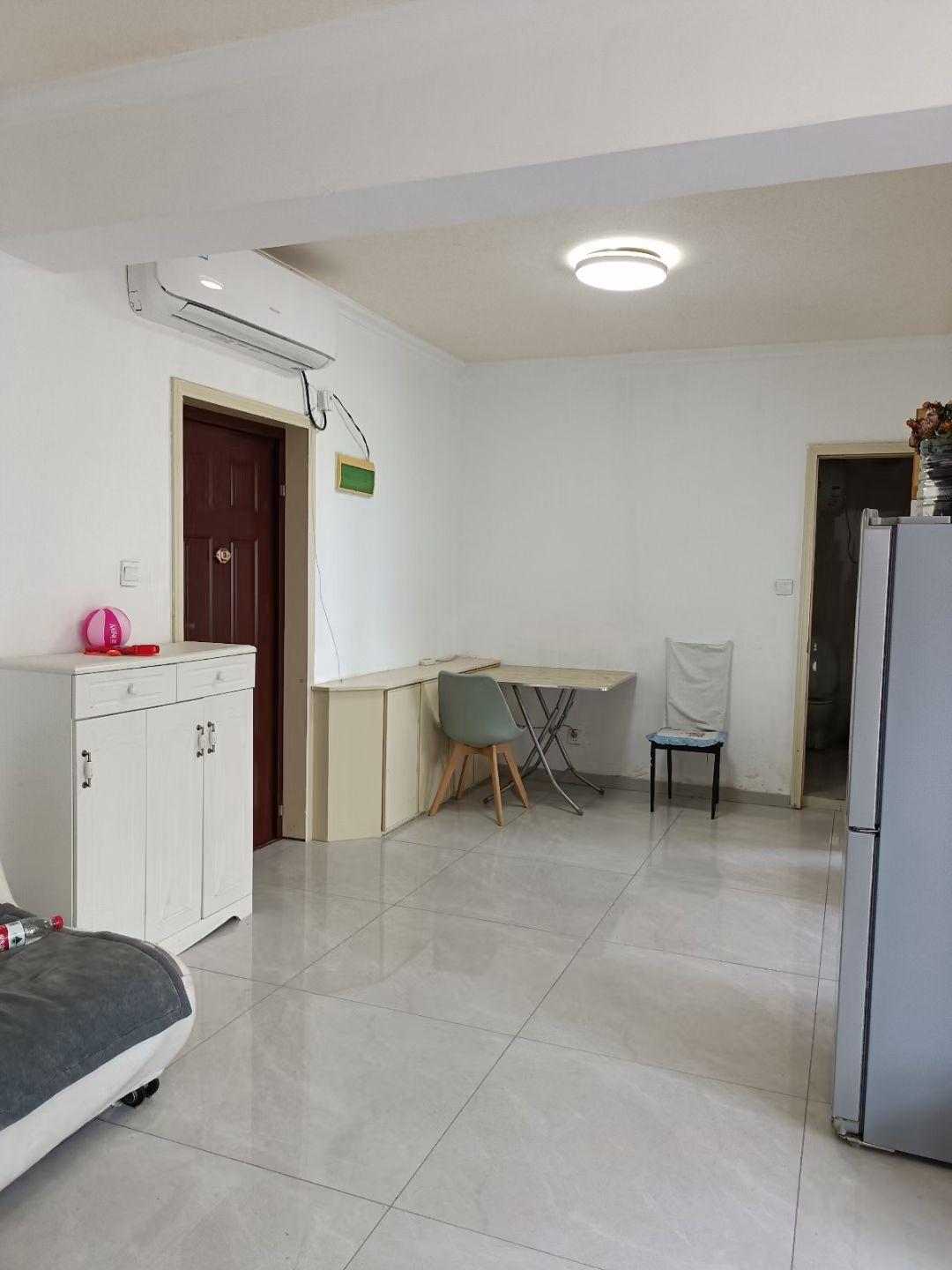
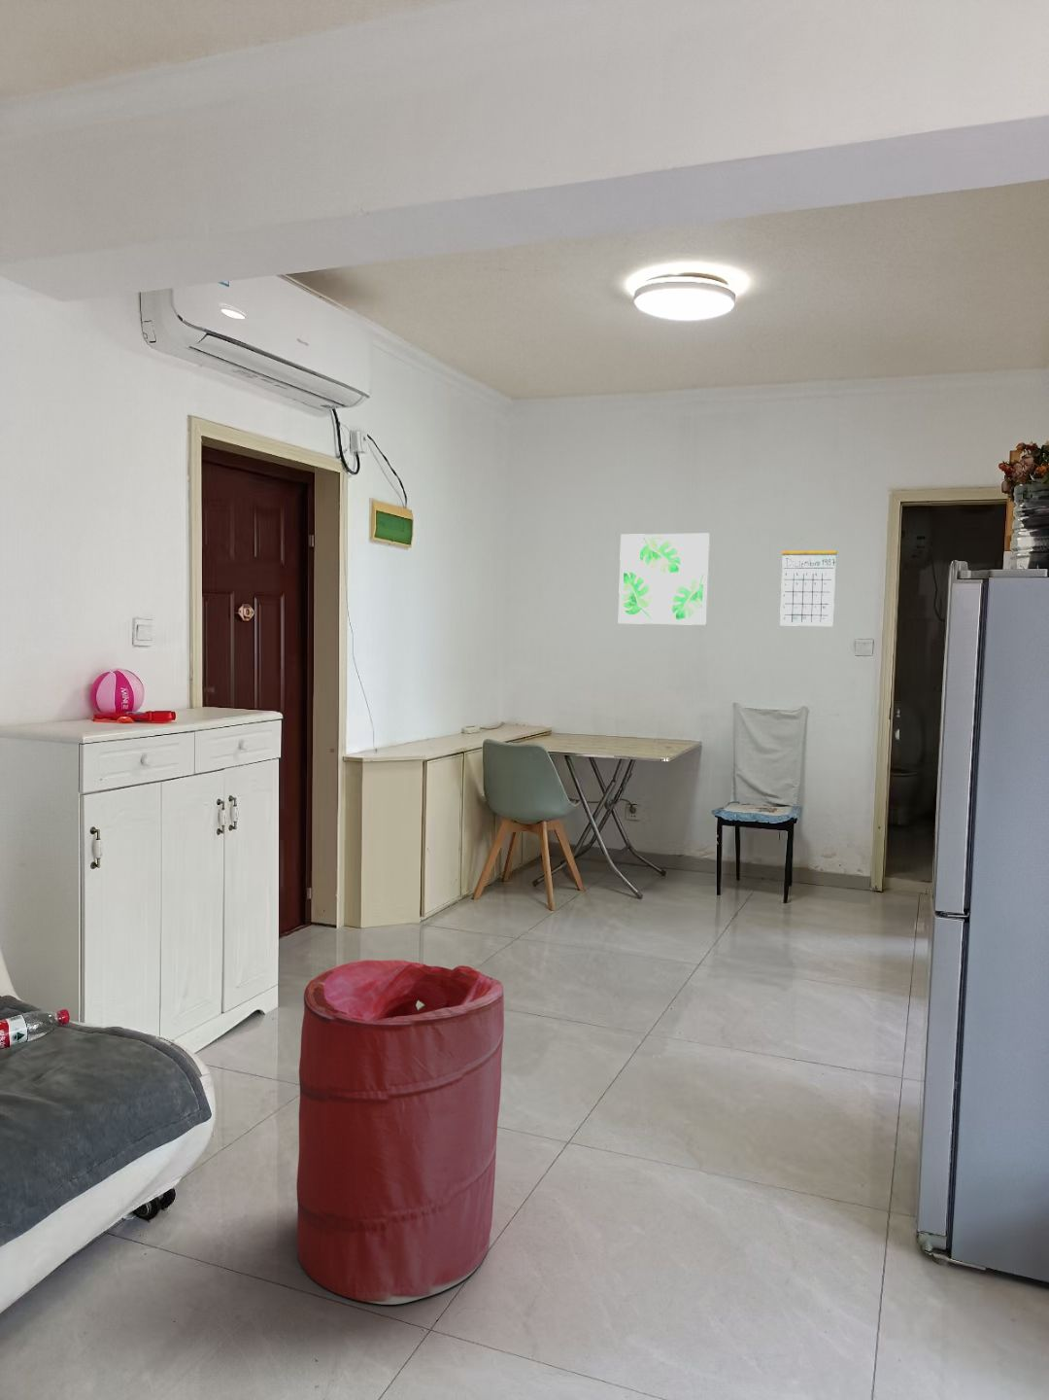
+ calendar [779,531,839,627]
+ laundry hamper [295,959,505,1305]
+ wall art [618,532,711,626]
